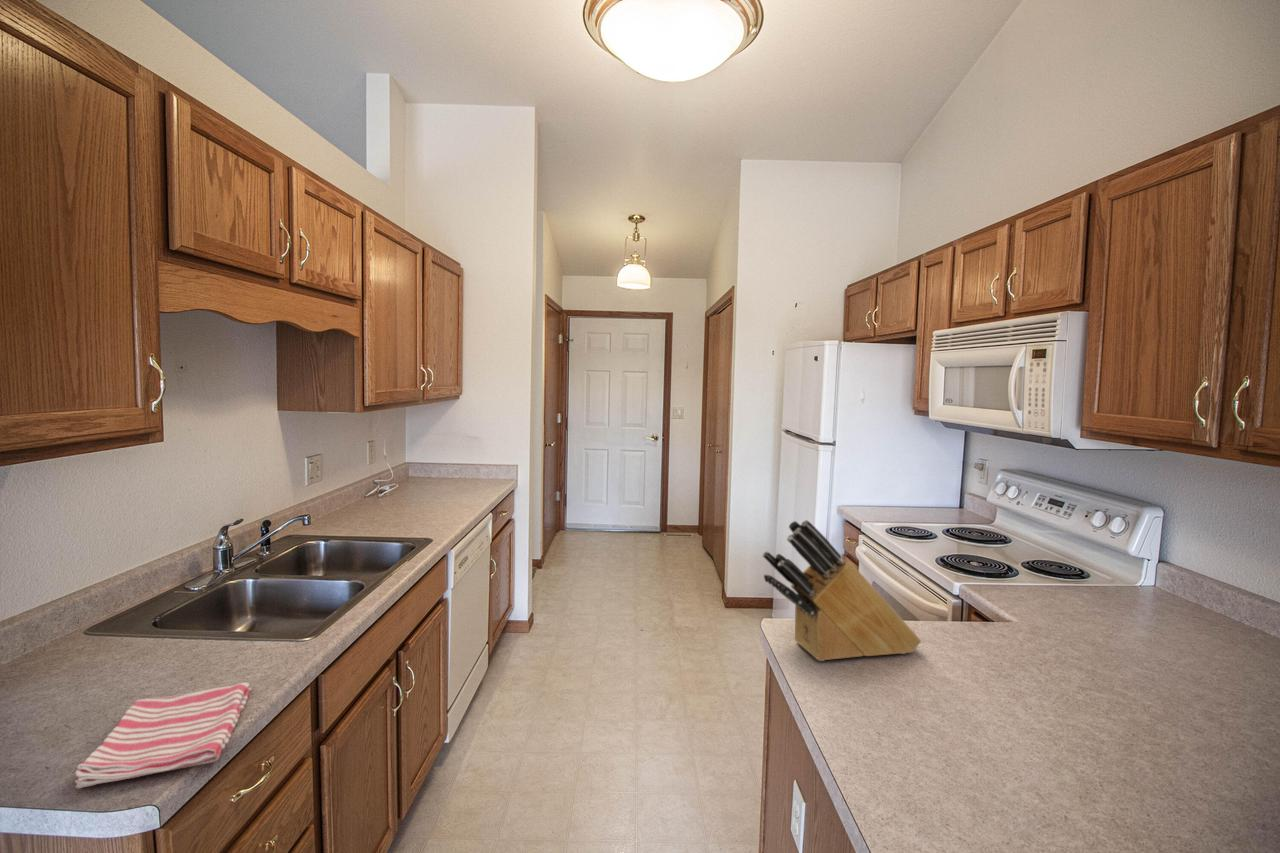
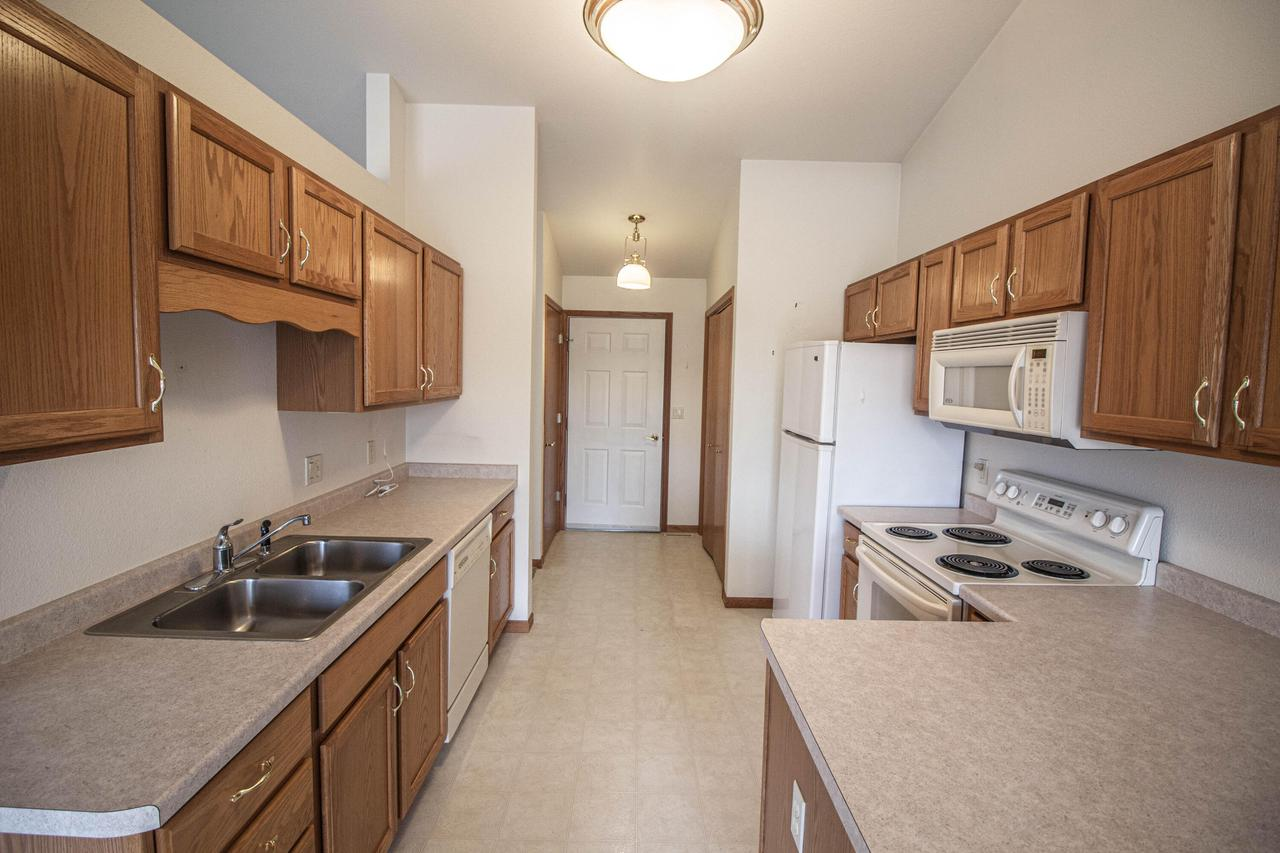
- dish towel [74,681,252,789]
- knife block [761,519,922,662]
